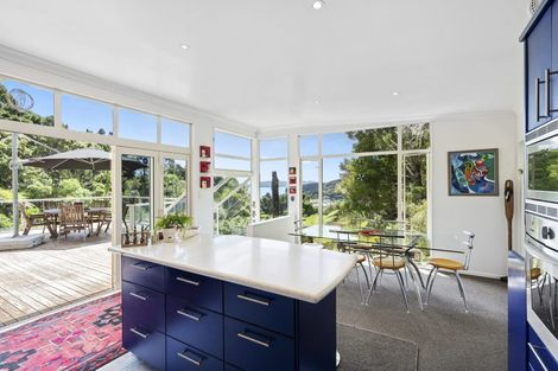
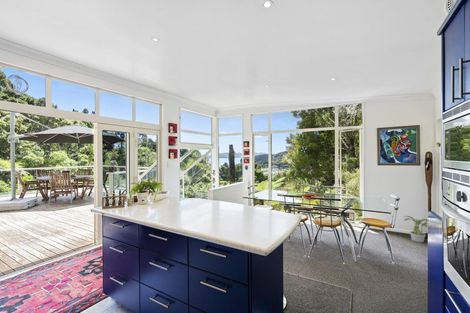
+ potted plant [403,215,428,243]
